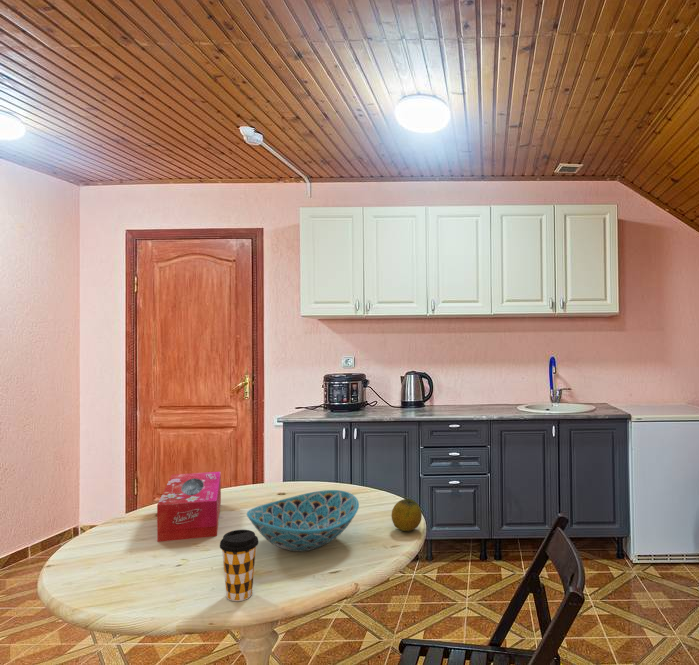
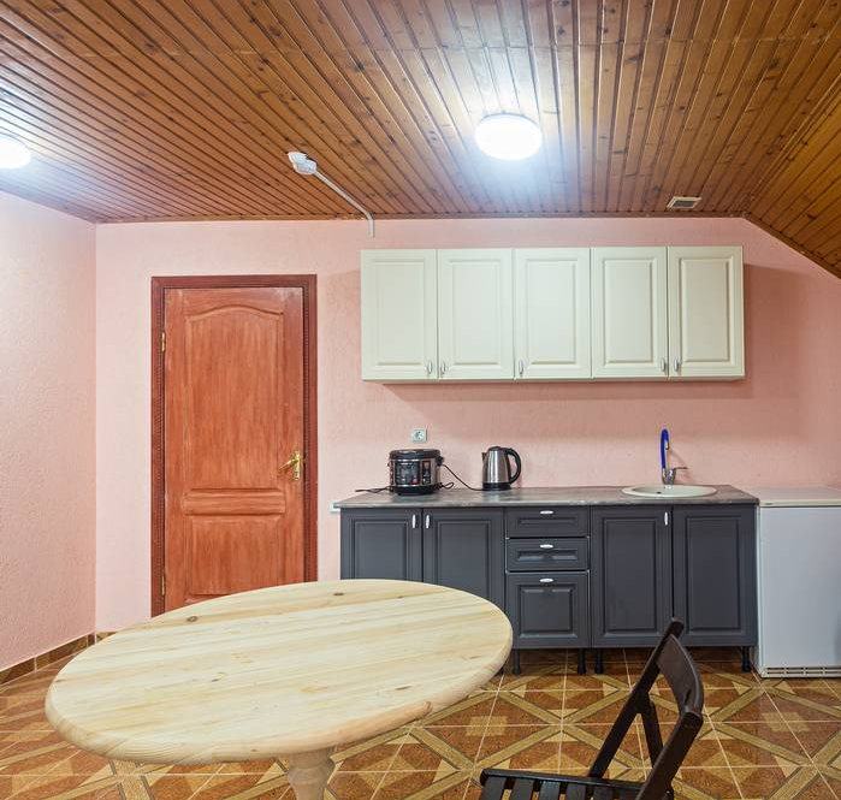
- bowl [246,489,360,553]
- coffee cup [219,529,260,602]
- tissue box [156,471,222,543]
- fruit [391,498,423,532]
